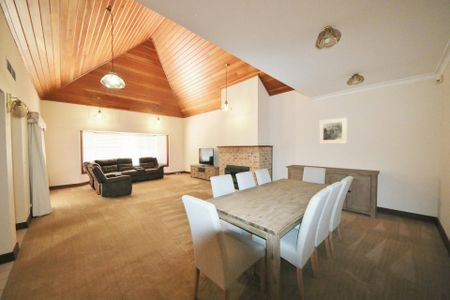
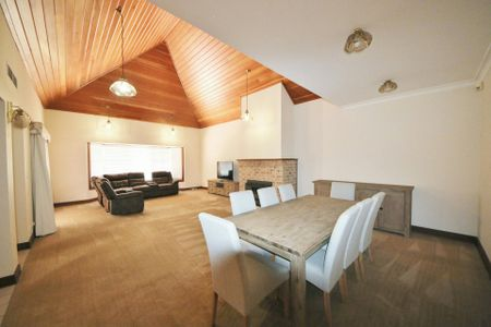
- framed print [318,117,348,145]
